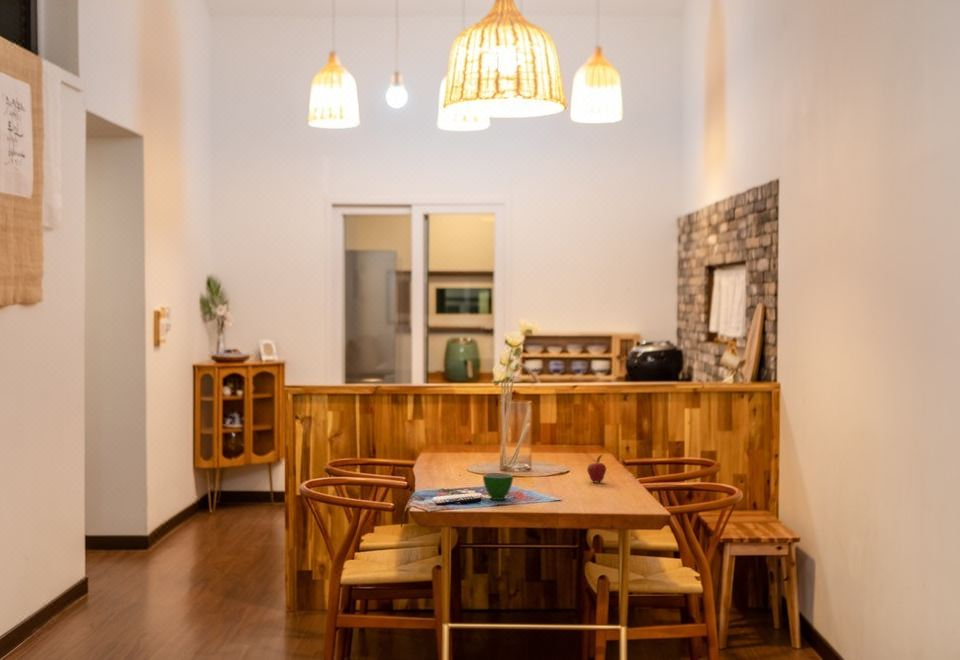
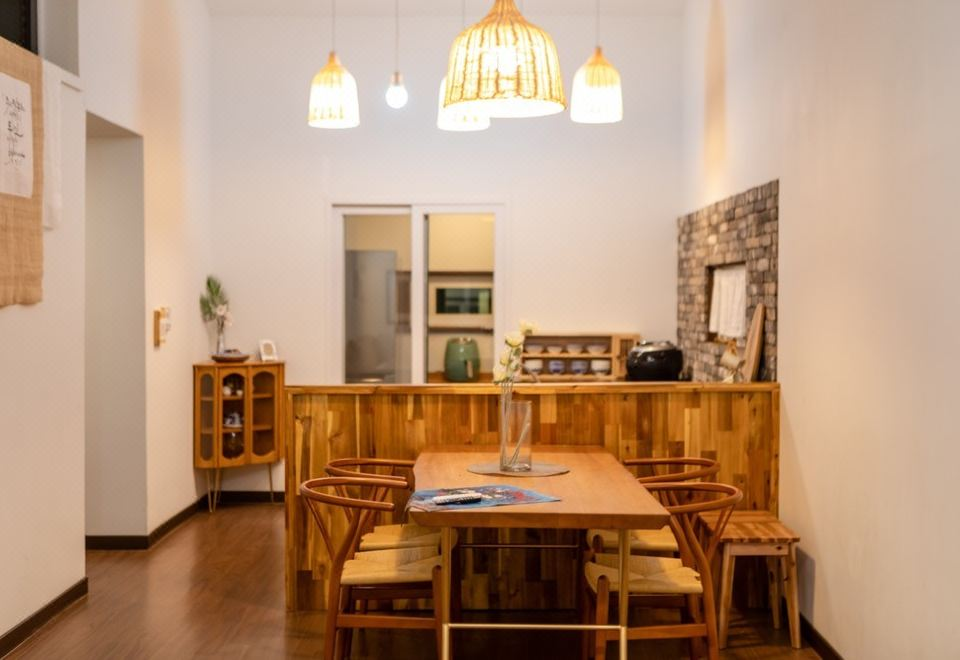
- fruit [586,453,607,483]
- teacup [482,472,514,501]
